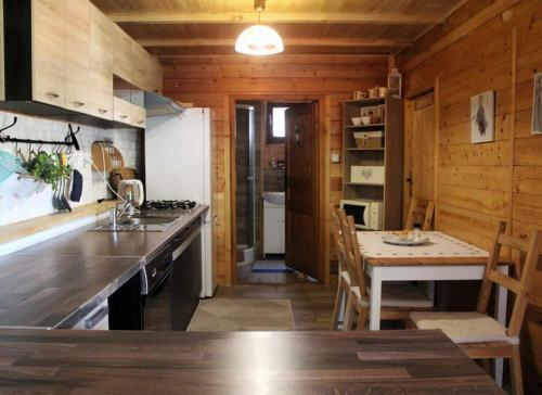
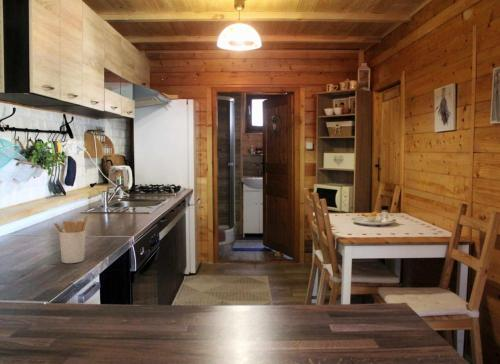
+ utensil holder [52,214,89,264]
